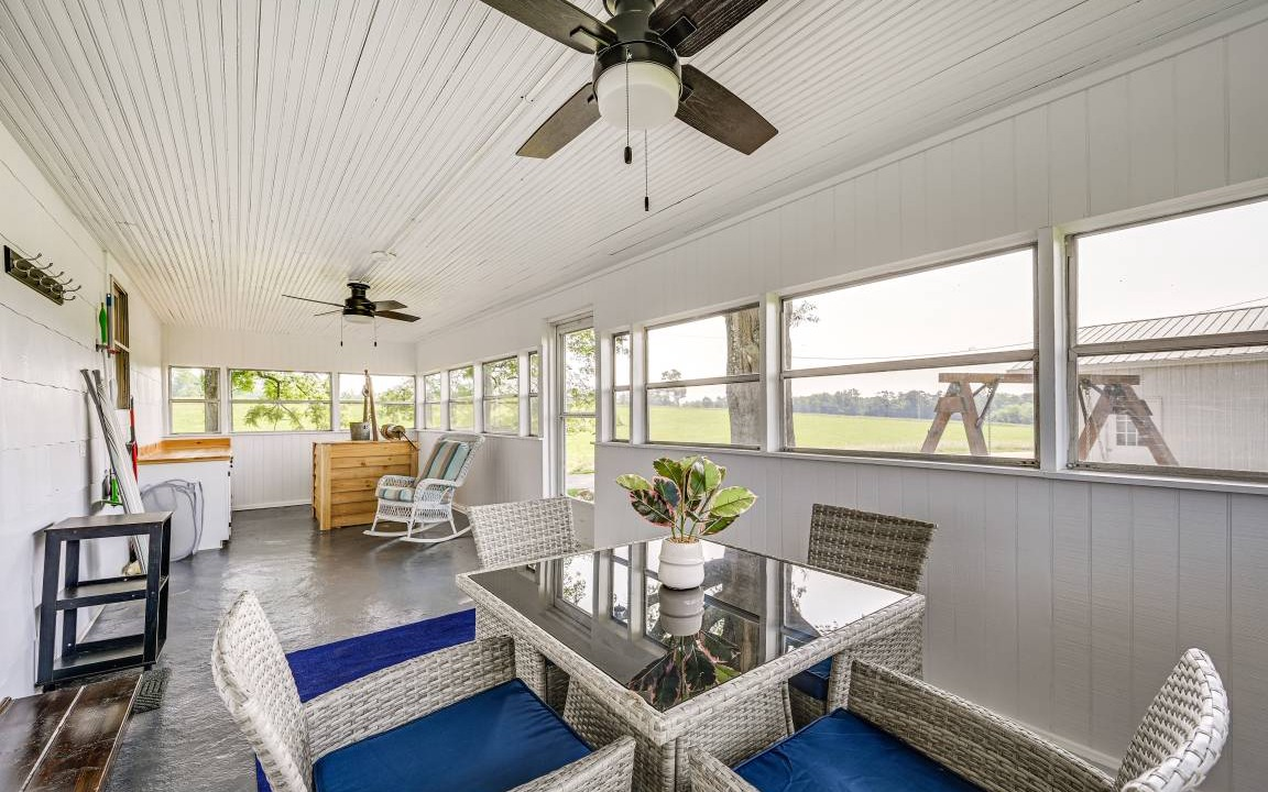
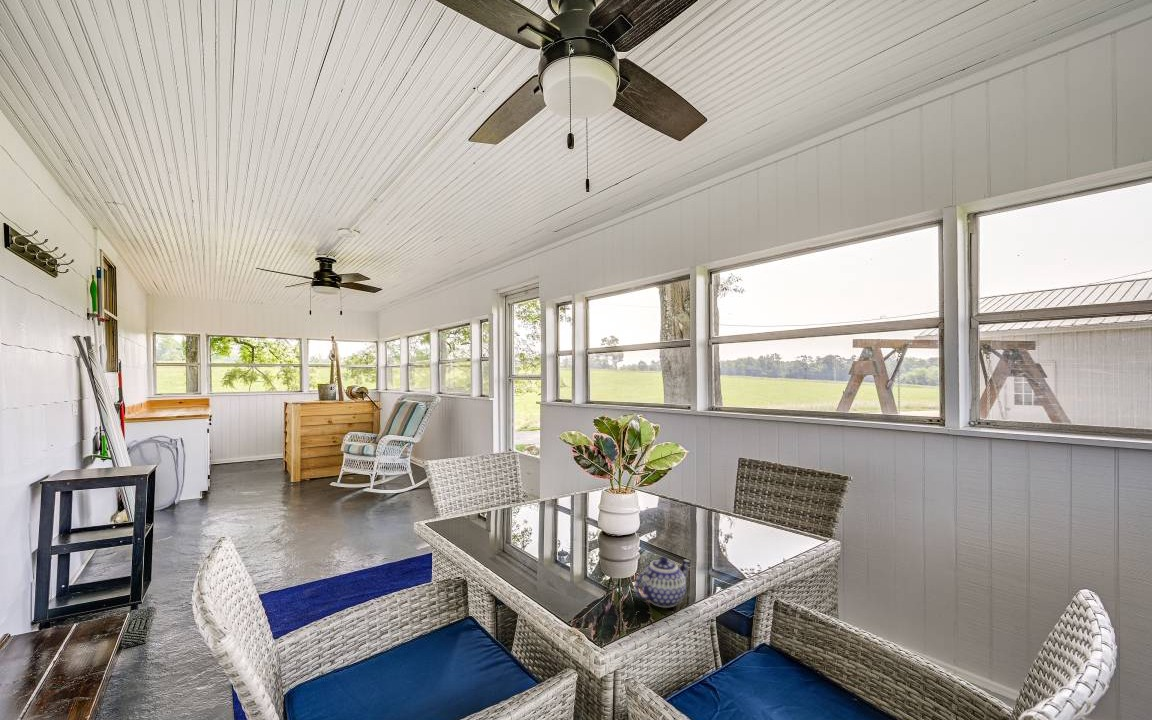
+ teapot [634,556,691,609]
